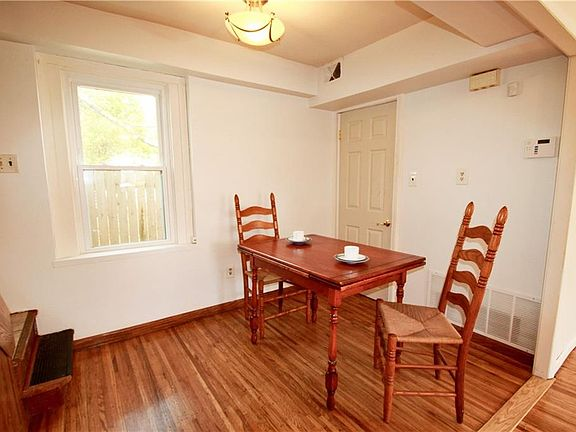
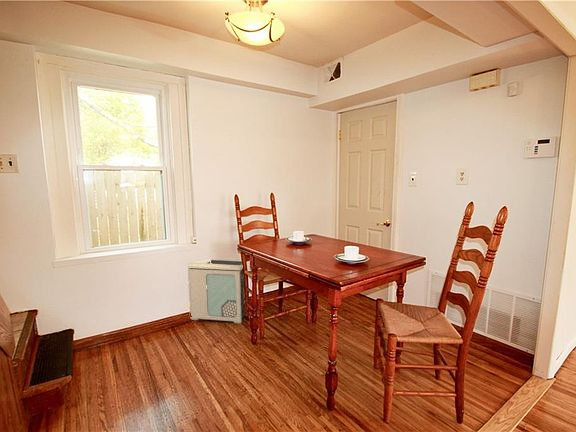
+ air purifier [187,259,245,324]
